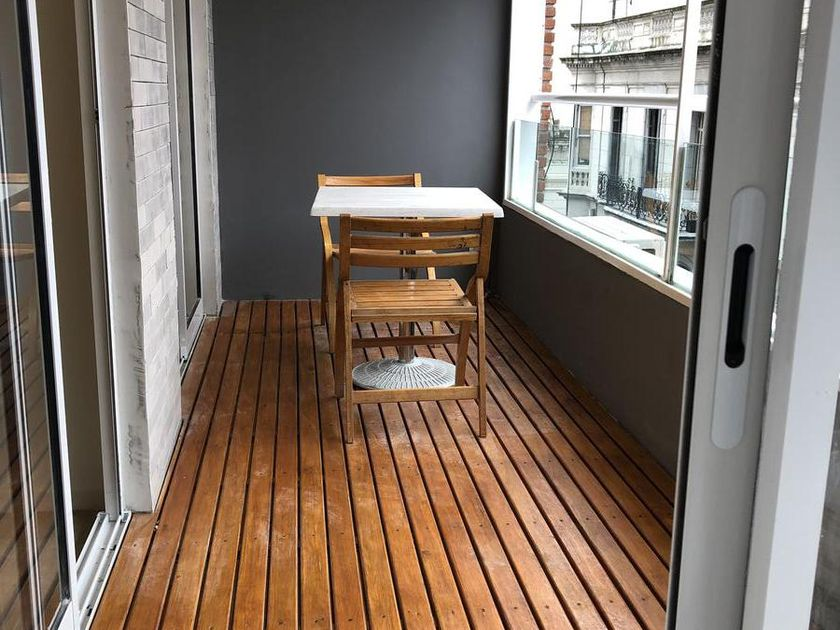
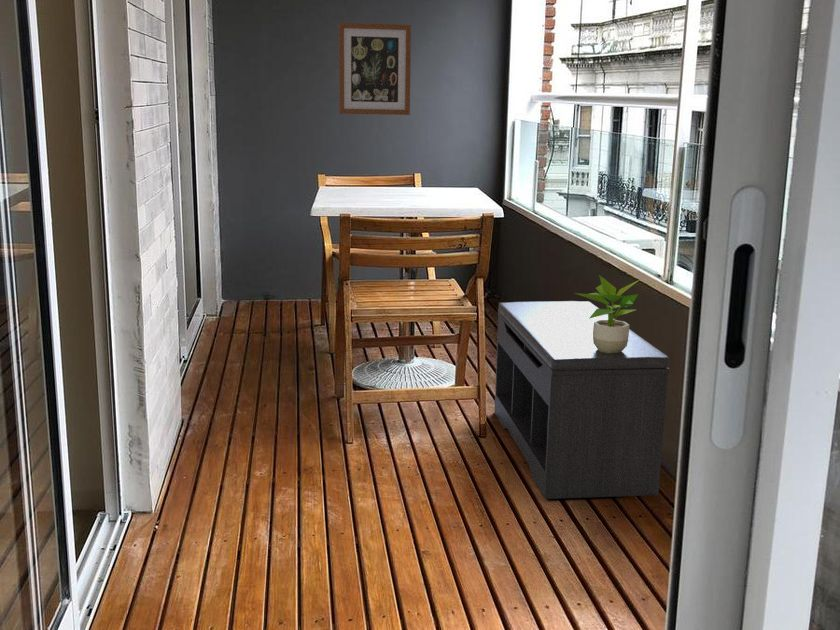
+ bench [494,300,670,500]
+ wall art [338,22,412,116]
+ potted plant [574,274,640,353]
